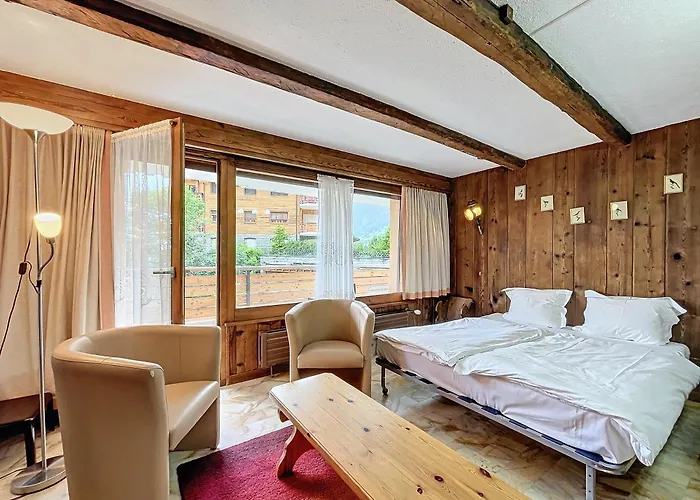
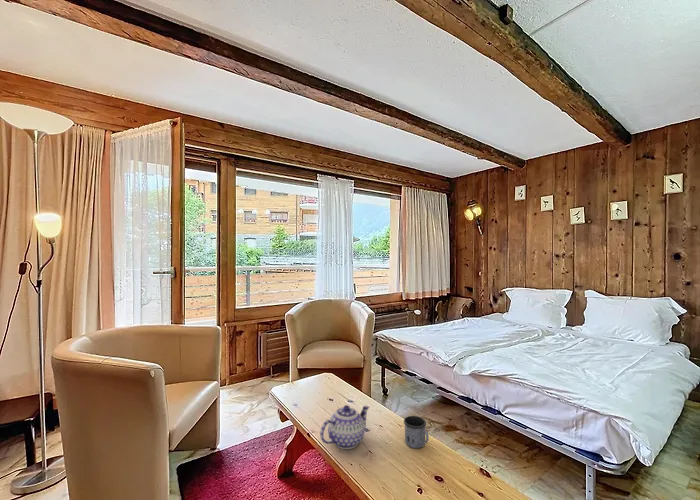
+ teapot [319,404,370,450]
+ mug [403,415,430,449]
